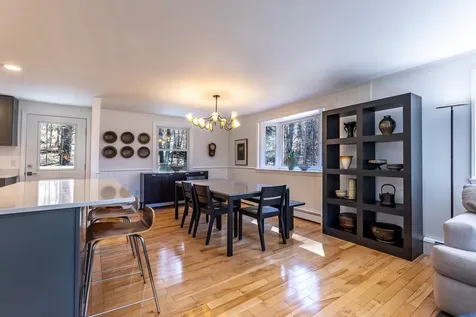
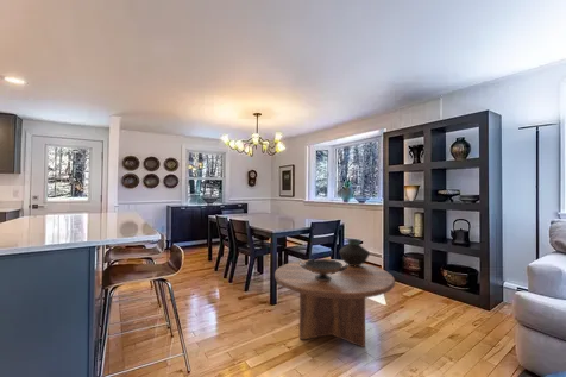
+ decorative bowl [300,258,348,281]
+ vase [338,238,371,266]
+ coffee table [273,258,396,348]
